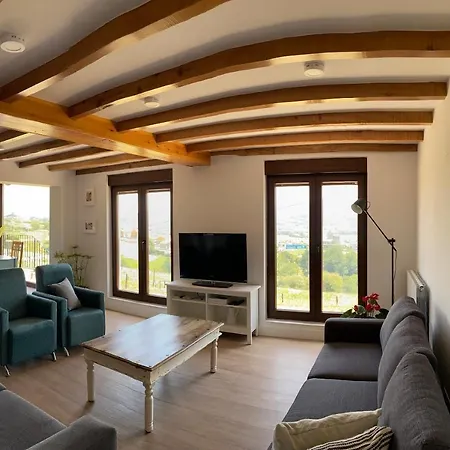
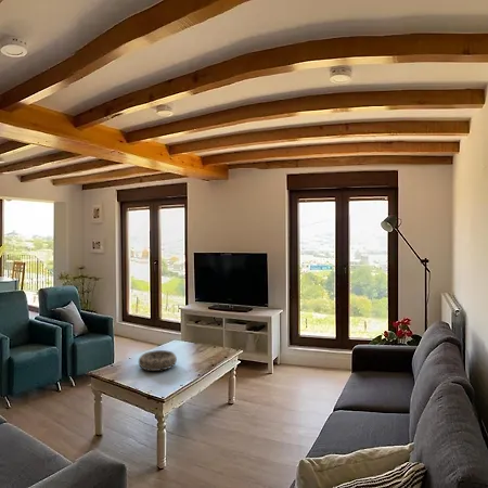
+ decorative bowl [138,349,178,372]
